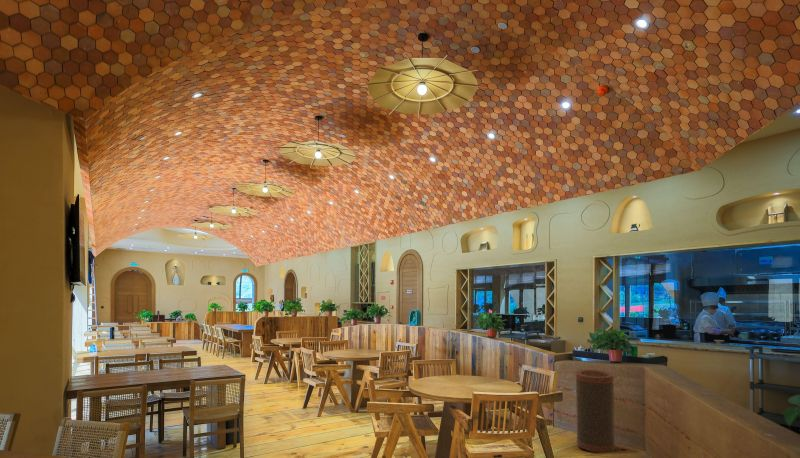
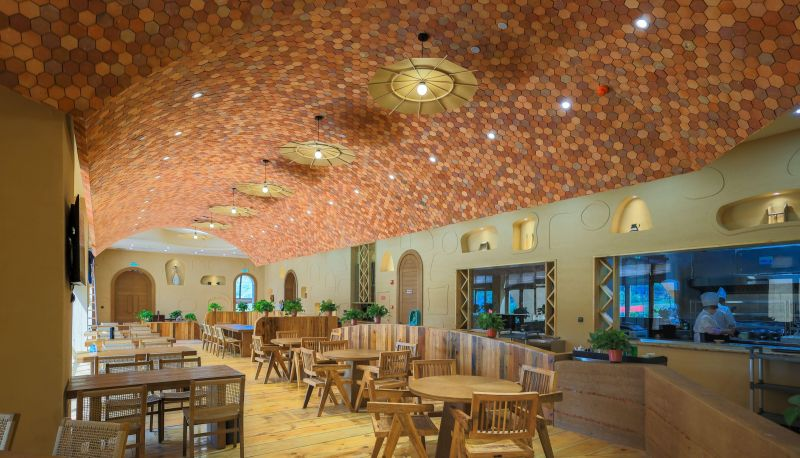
- trash can [575,369,616,454]
